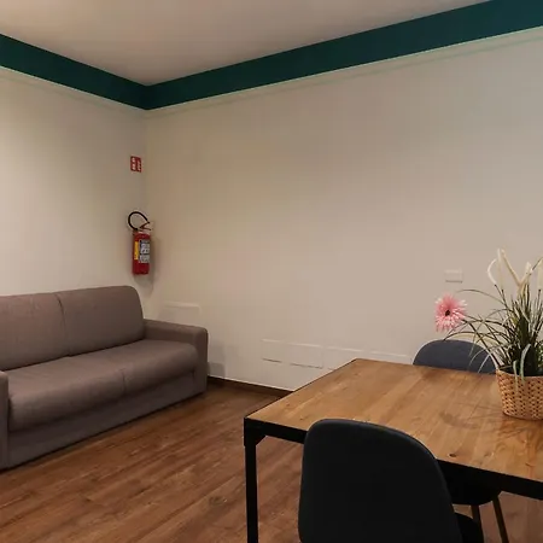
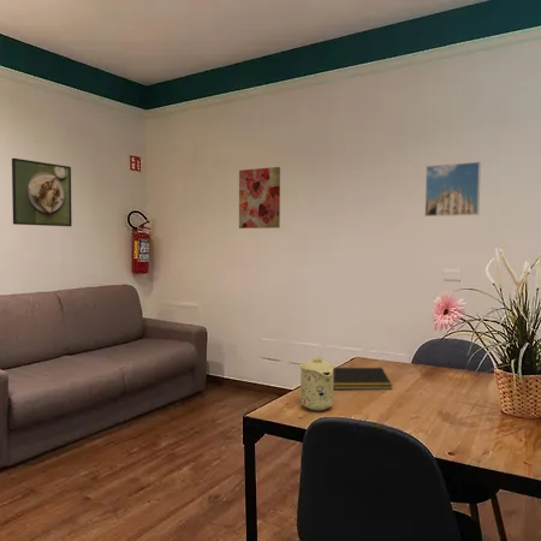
+ notepad [333,367,393,391]
+ mug [298,356,335,411]
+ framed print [423,161,482,218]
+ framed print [11,157,73,227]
+ wall art [238,166,281,230]
